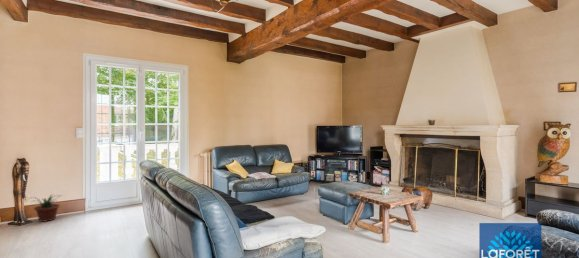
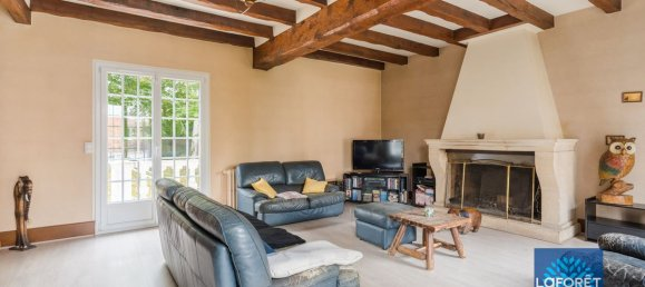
- potted plant [28,193,63,223]
